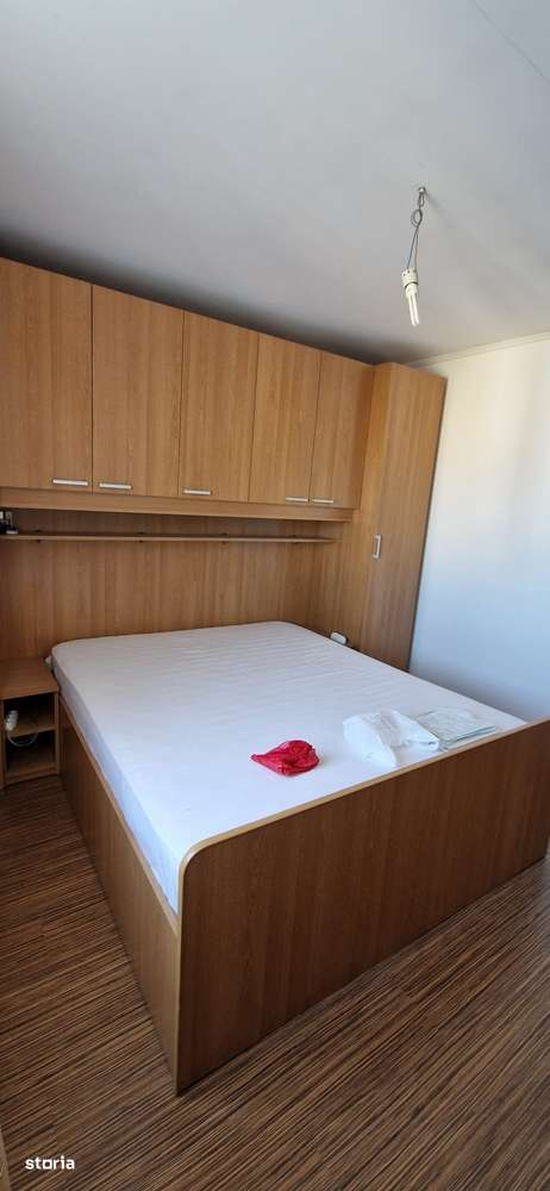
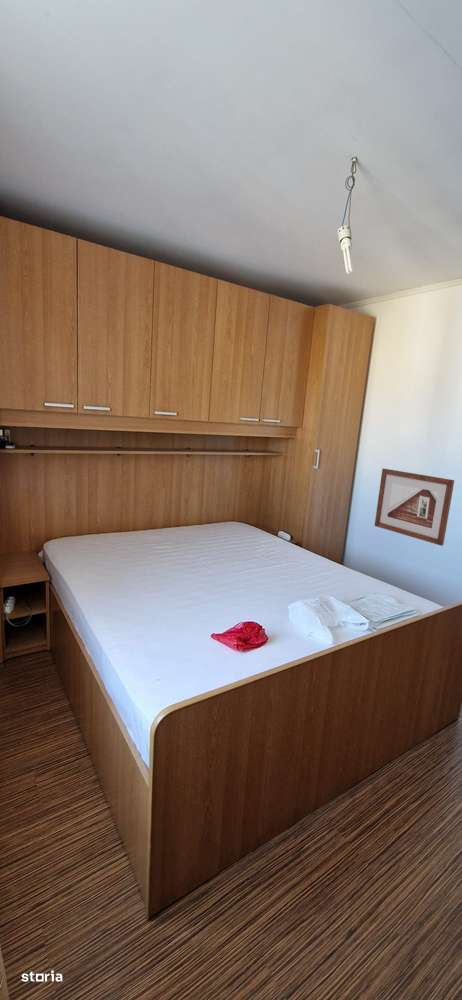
+ picture frame [374,468,455,547]
